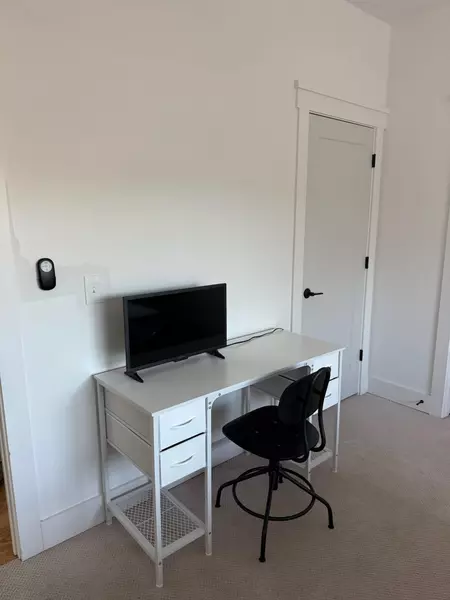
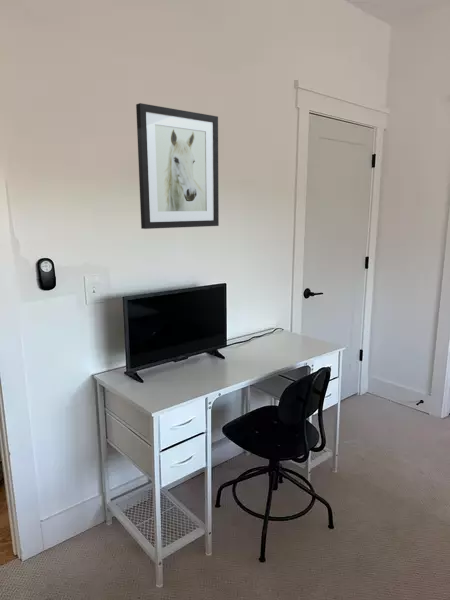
+ wall art [135,102,220,230]
